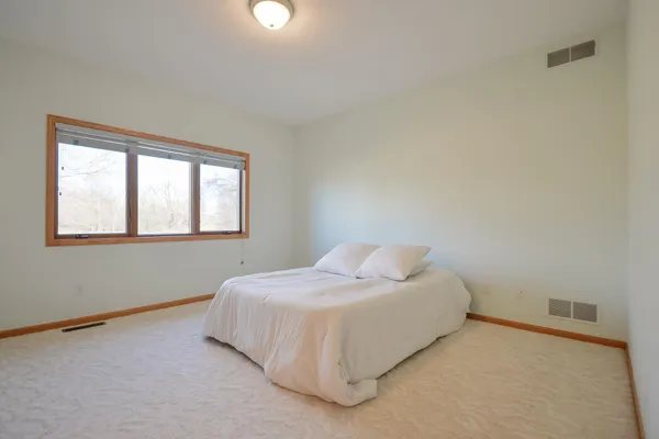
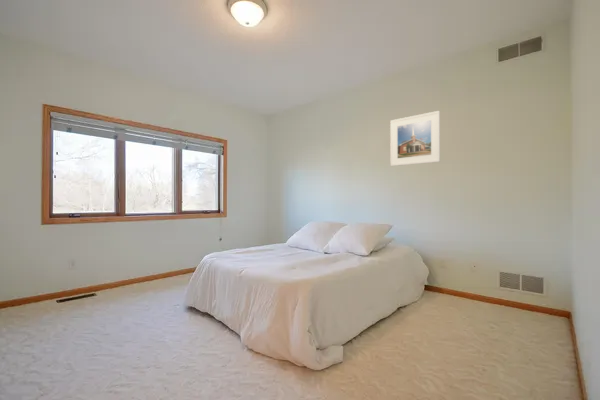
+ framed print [389,110,441,167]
